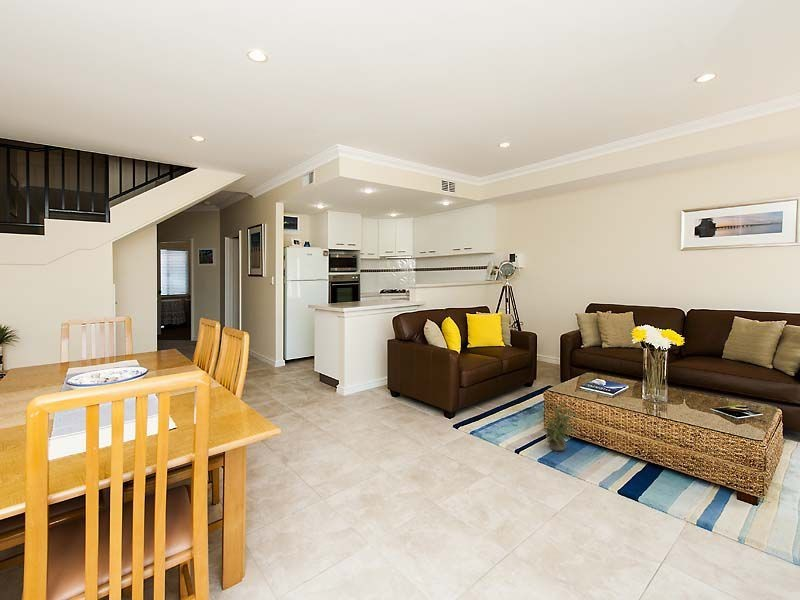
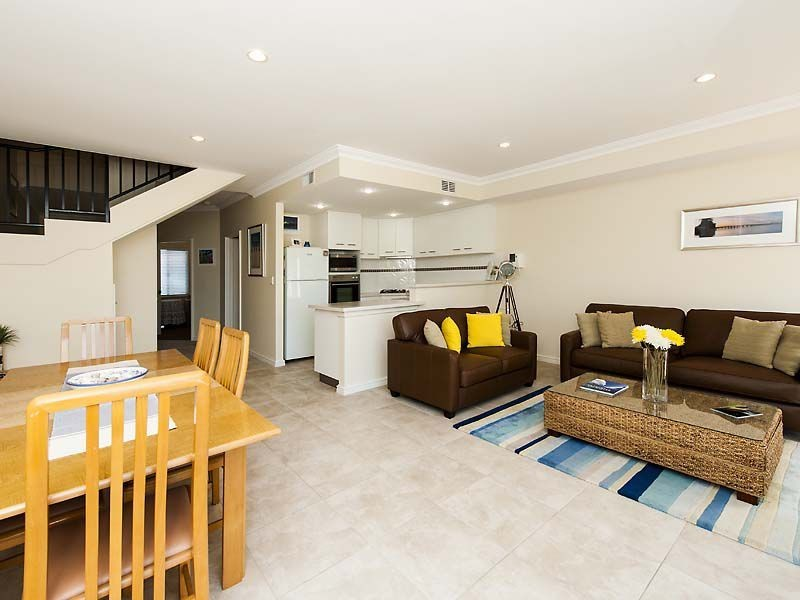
- potted plant [537,397,581,452]
